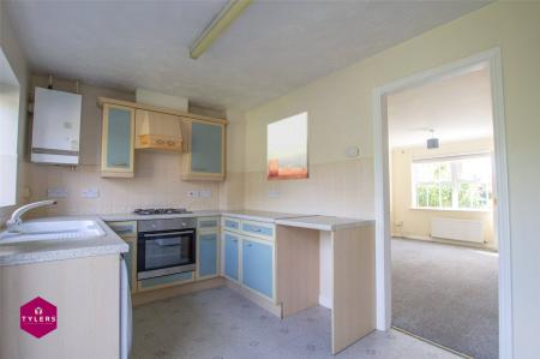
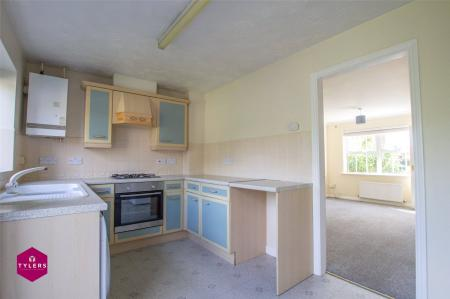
- wall art [266,110,311,181]
